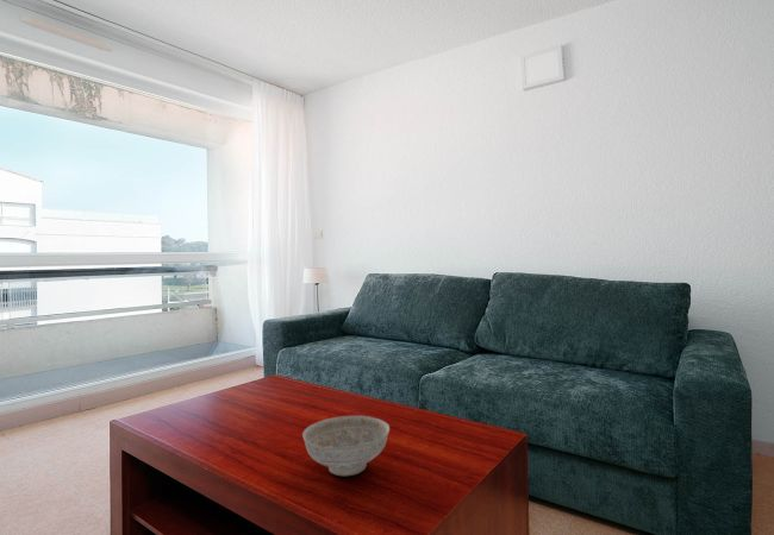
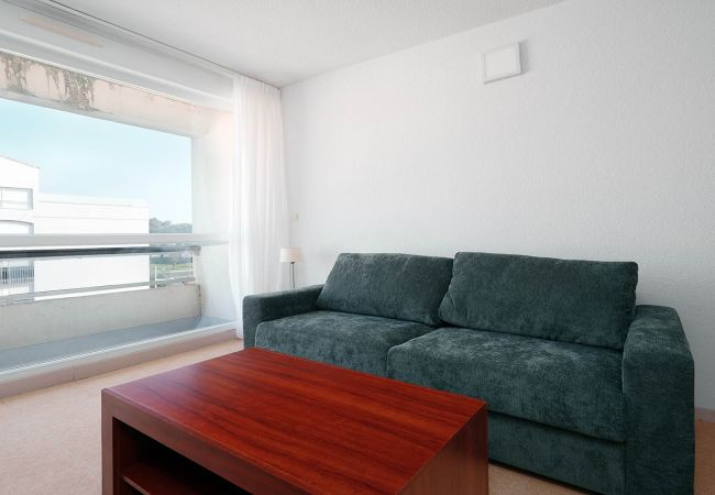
- decorative bowl [301,415,391,477]
